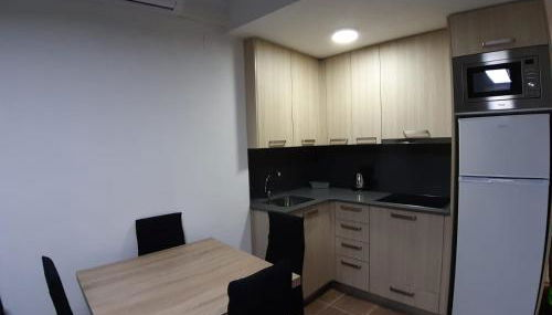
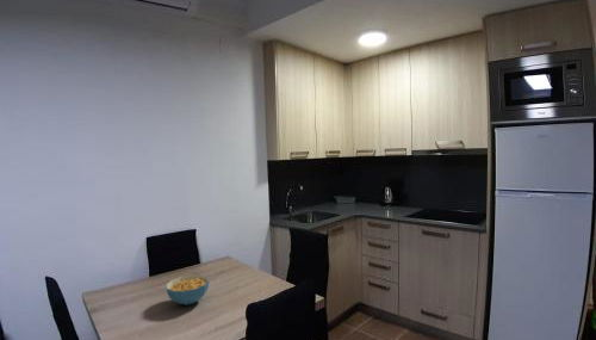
+ cereal bowl [164,273,210,307]
